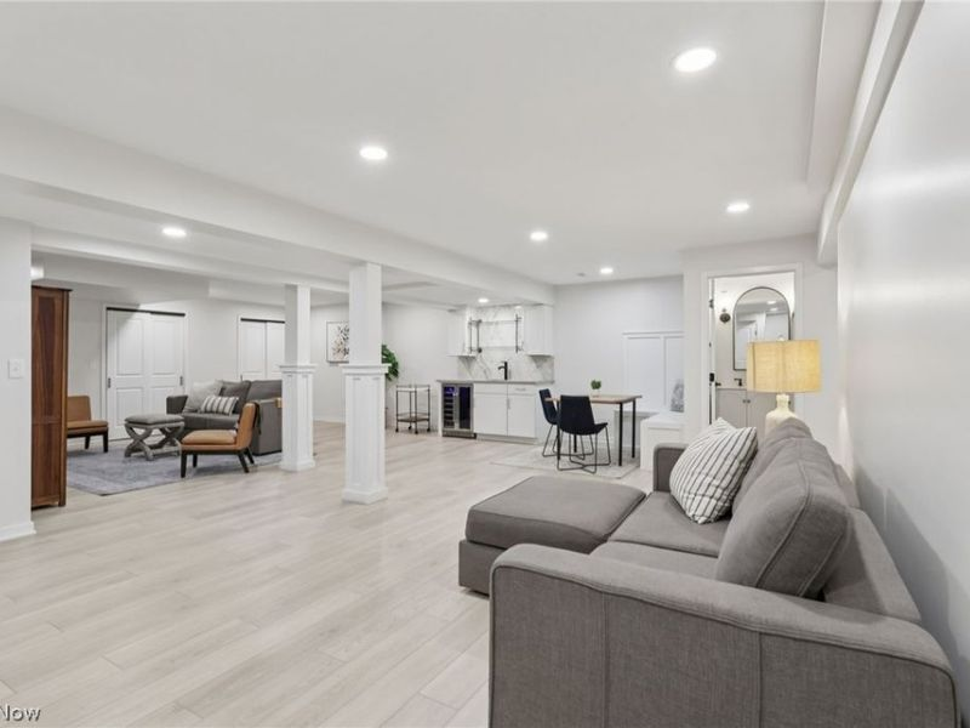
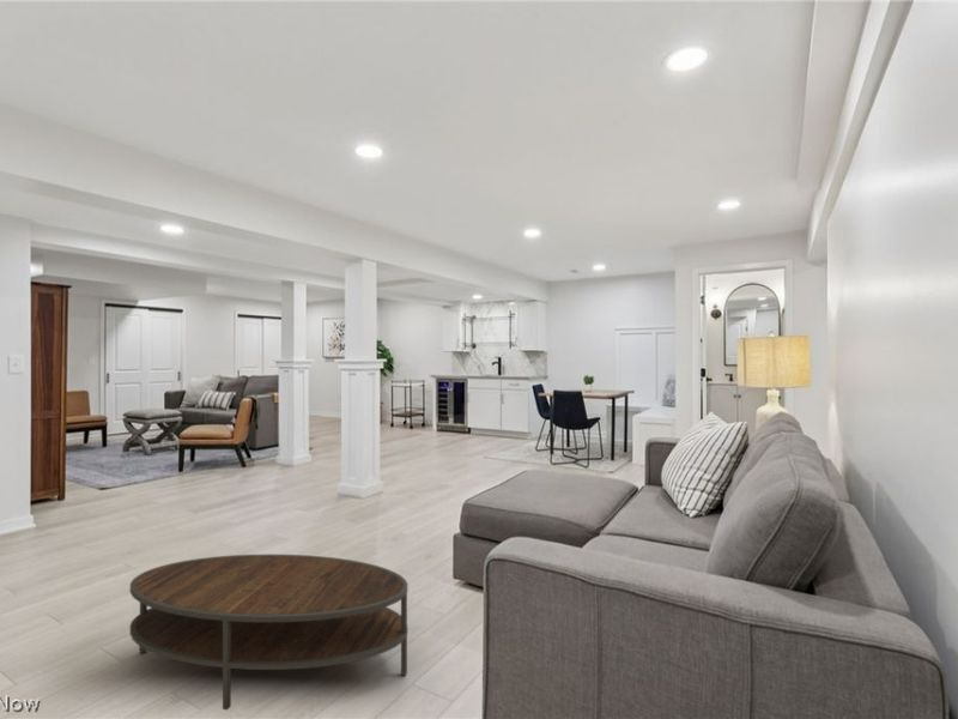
+ coffee table [128,554,408,711]
